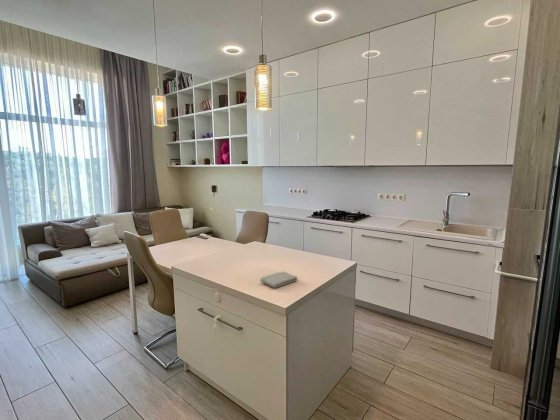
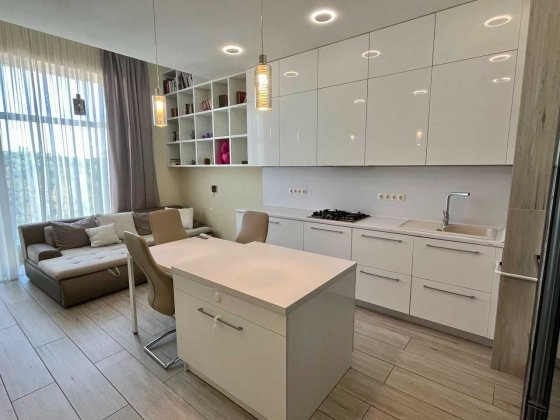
- washcloth [259,271,298,289]
